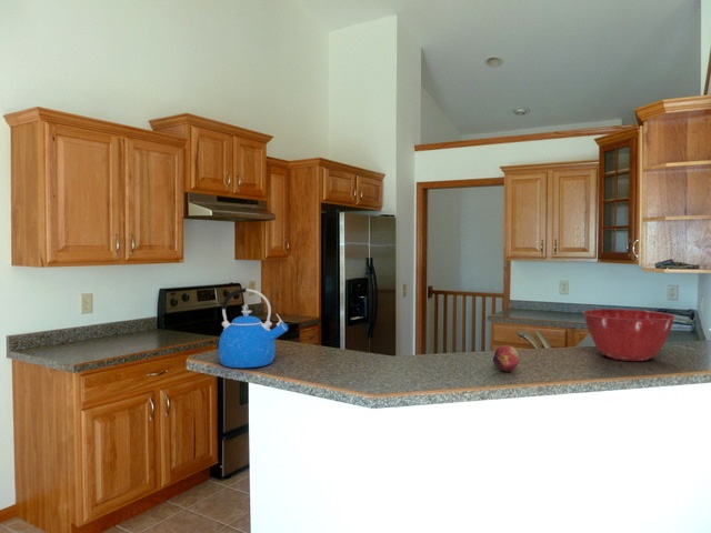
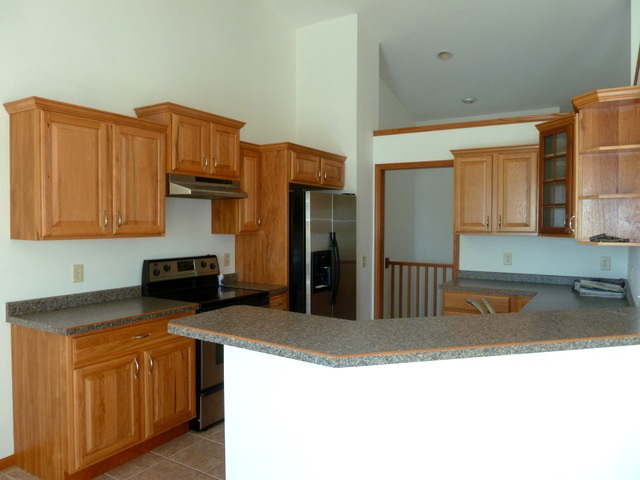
- mixing bowl [582,308,677,362]
- kettle [217,286,289,369]
- fruit [492,344,520,373]
